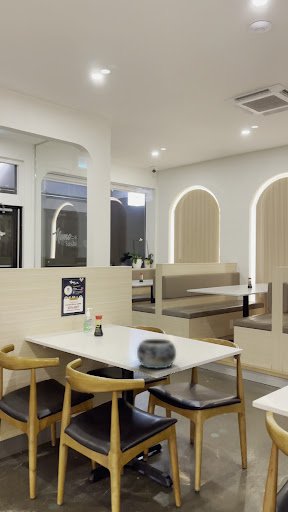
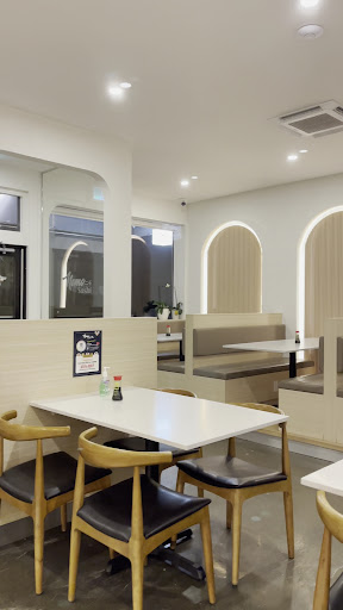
- decorative bowl [136,338,177,370]
